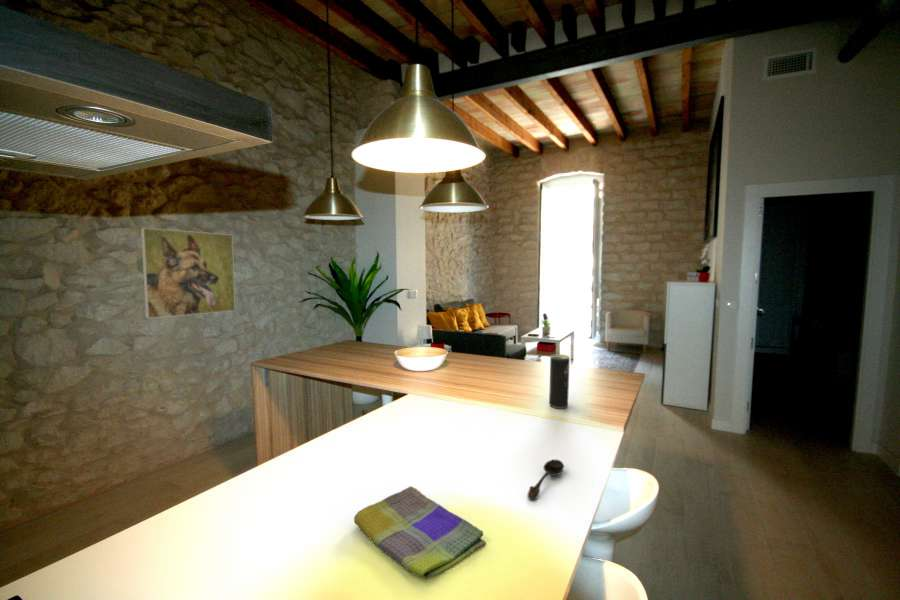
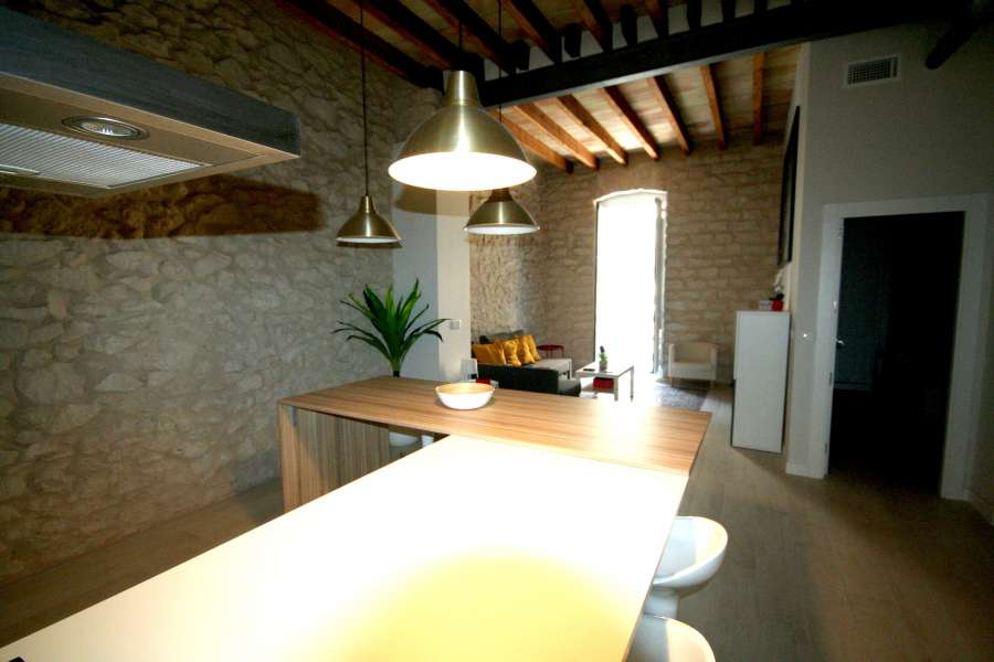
- beverage can [548,353,571,409]
- dish towel [353,485,487,581]
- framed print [140,227,236,320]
- spoon [526,458,565,501]
